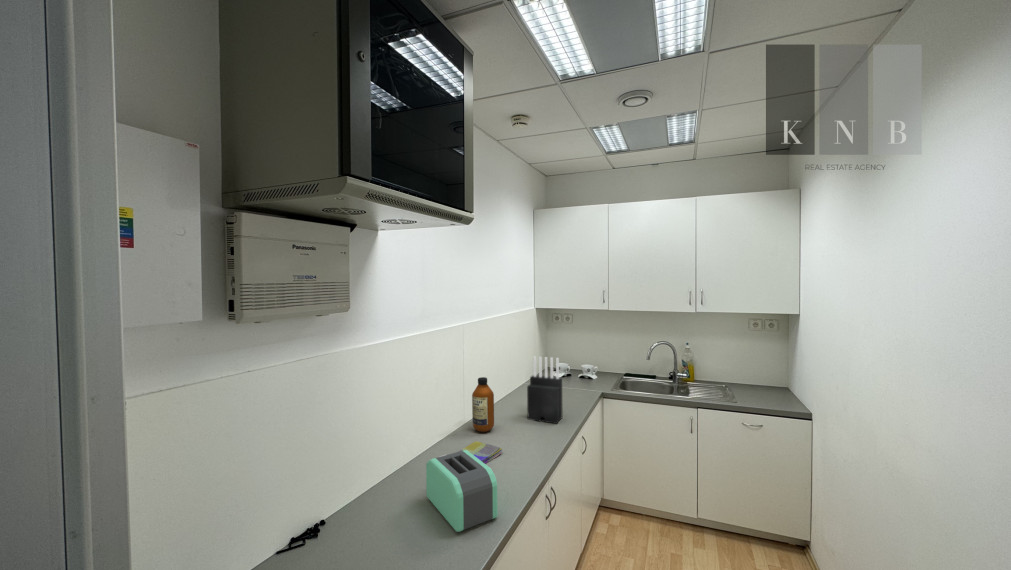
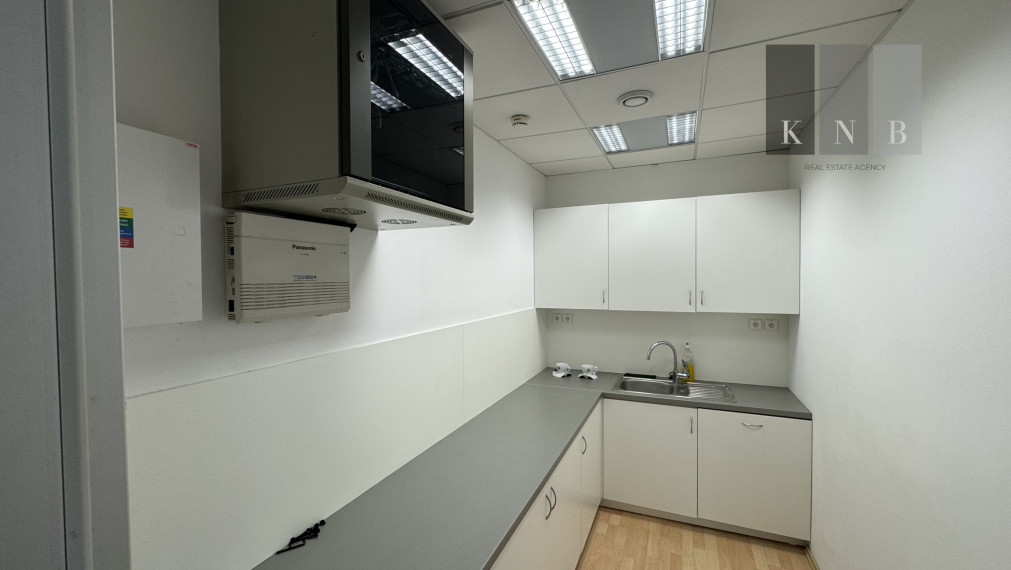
- bottle [471,376,495,433]
- dish towel [454,440,503,464]
- knife block [526,355,563,425]
- toaster [425,450,499,533]
